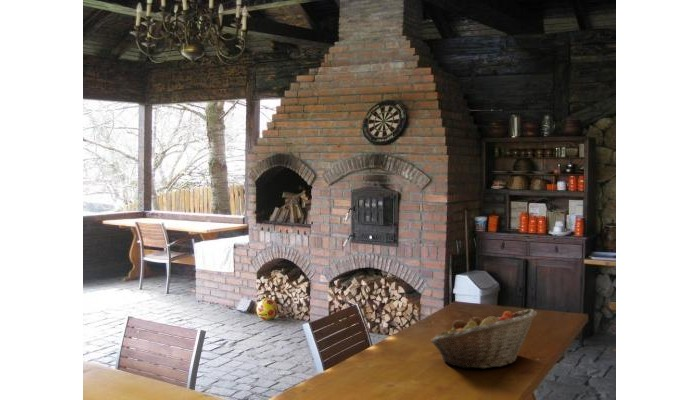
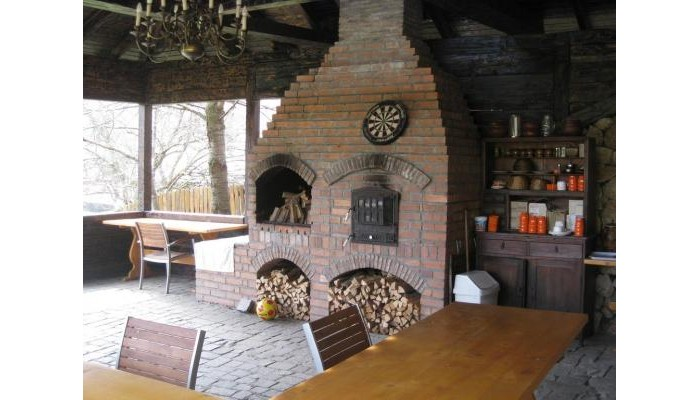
- fruit basket [430,308,538,369]
